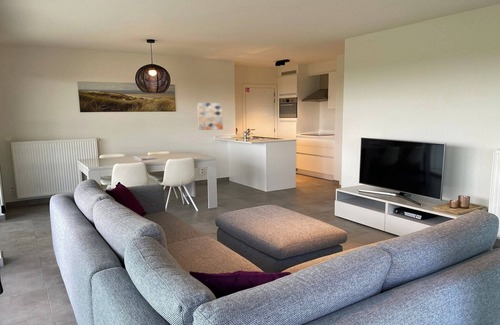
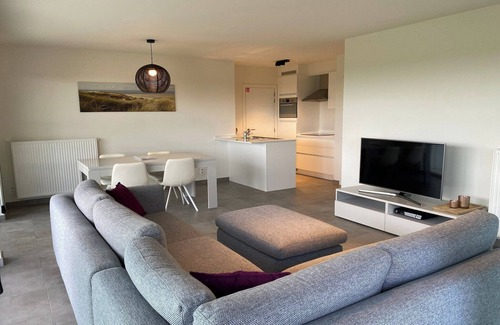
- wall art [197,102,224,131]
